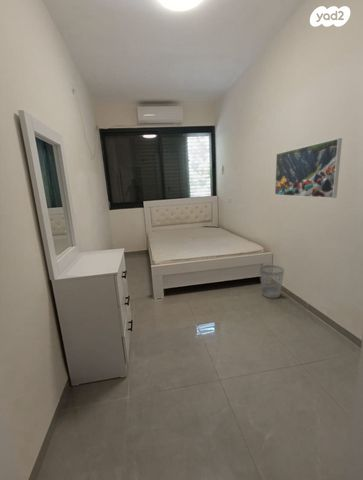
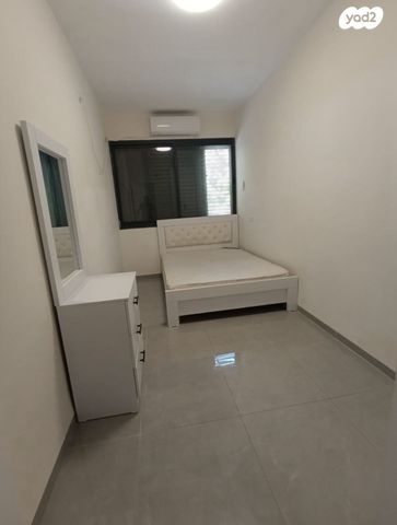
- wastebasket [259,264,285,299]
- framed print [274,137,343,199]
